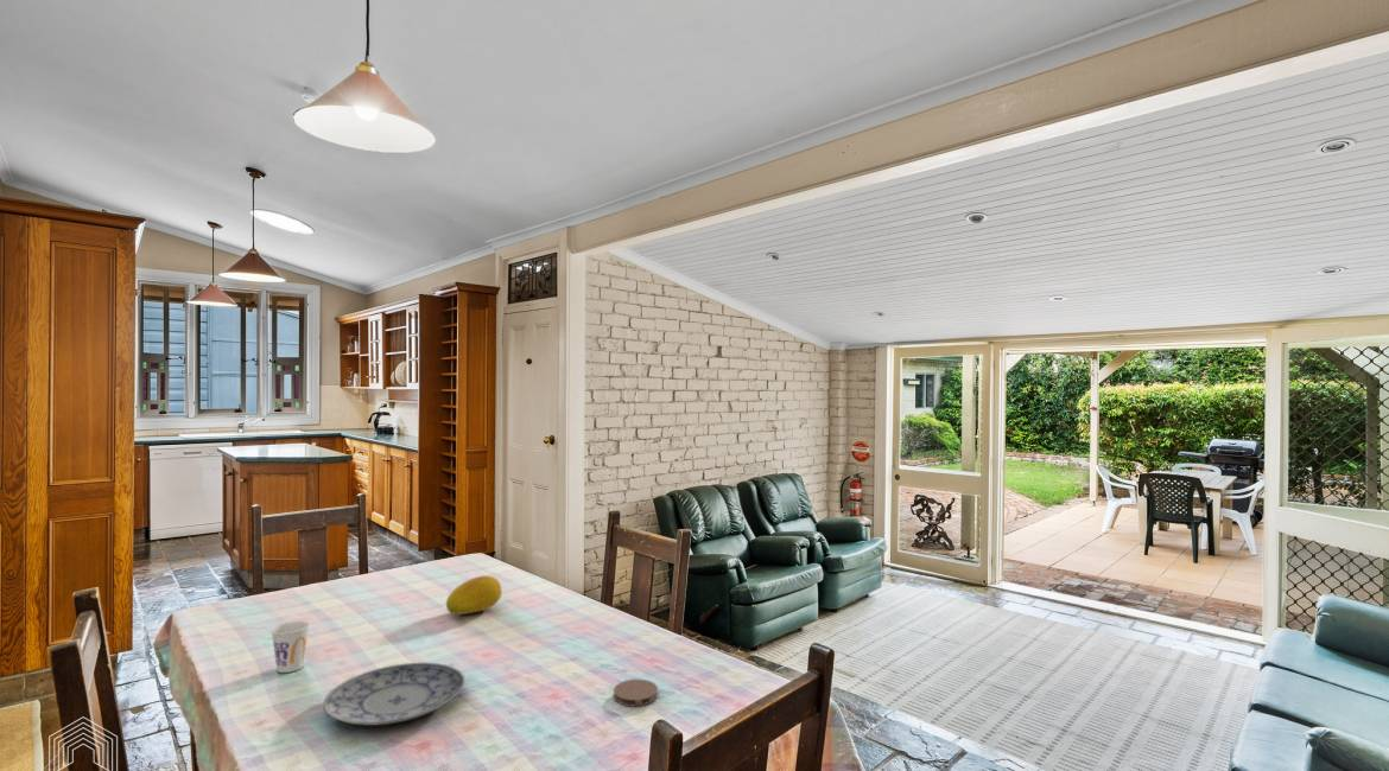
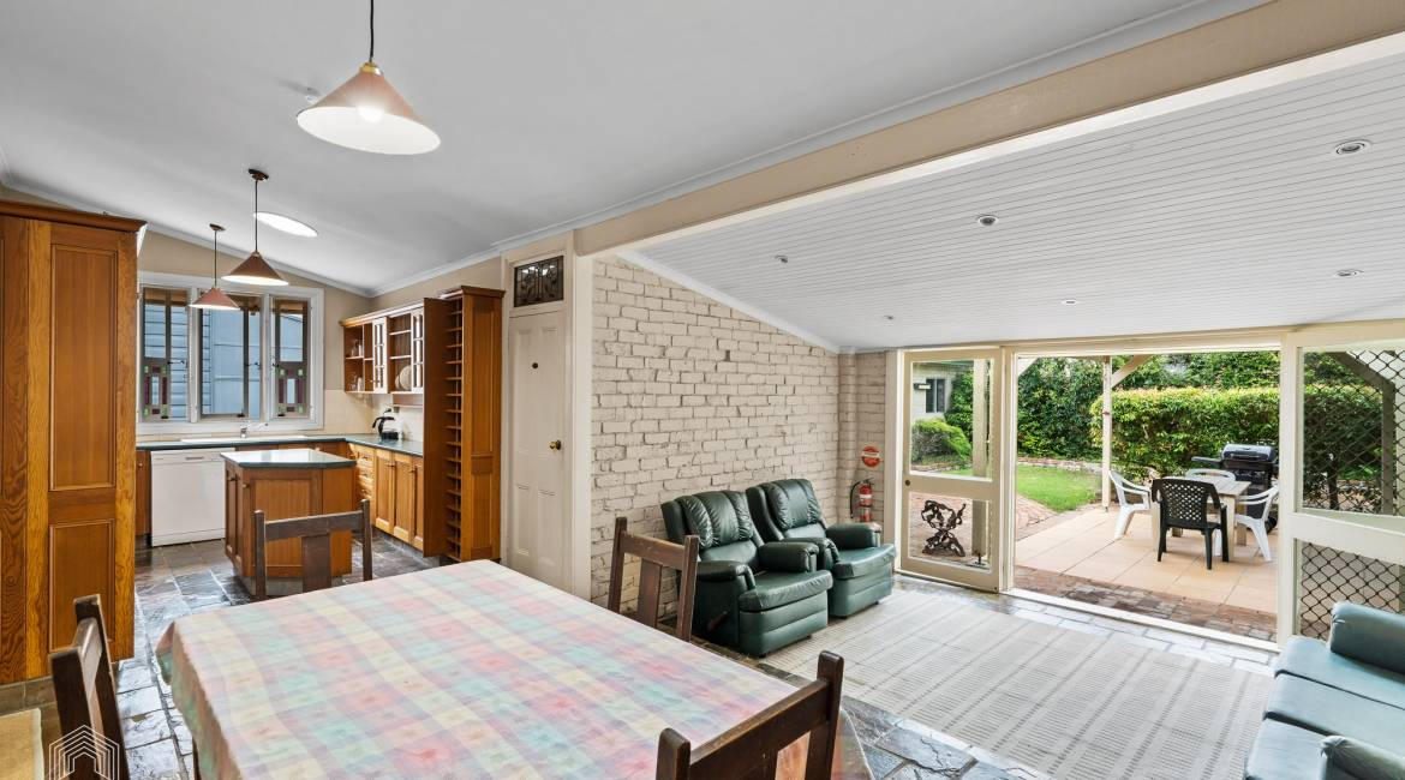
- cup [269,620,311,674]
- fruit [445,574,503,616]
- plate [322,661,467,727]
- coaster [613,678,659,707]
